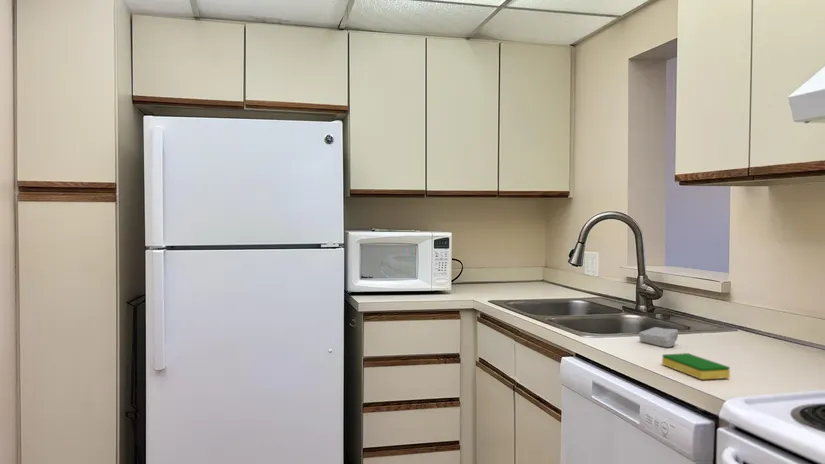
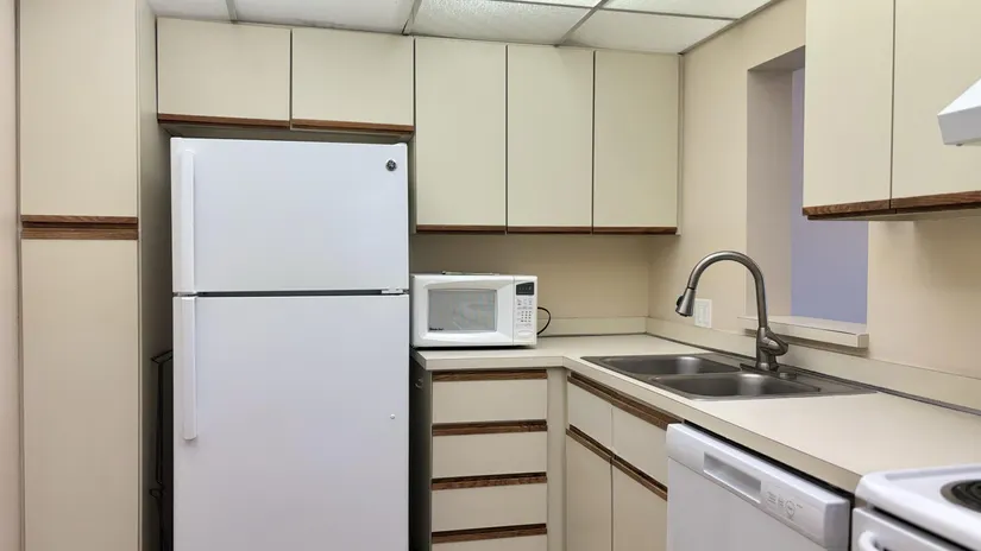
- soap bar [638,326,679,348]
- dish sponge [661,352,731,381]
